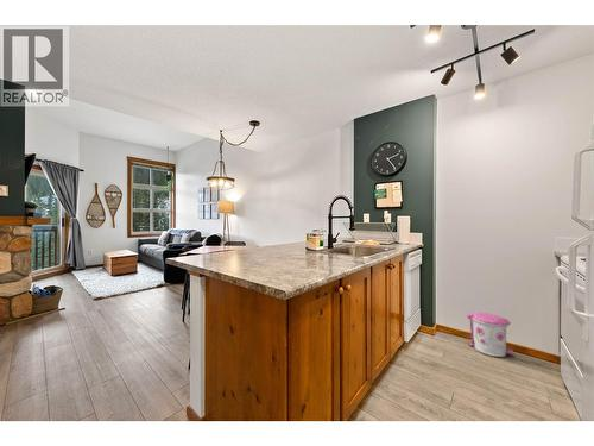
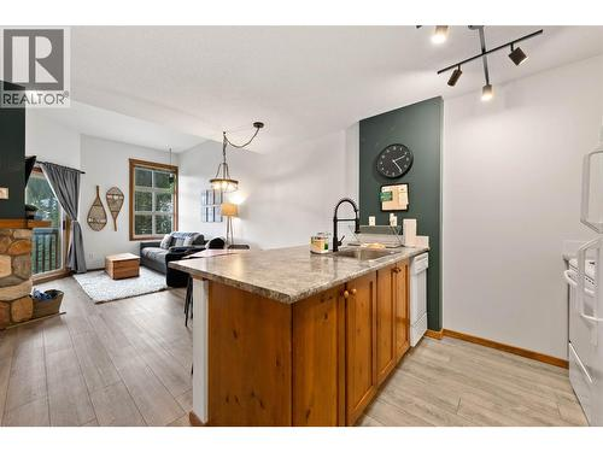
- trash can [466,312,514,358]
